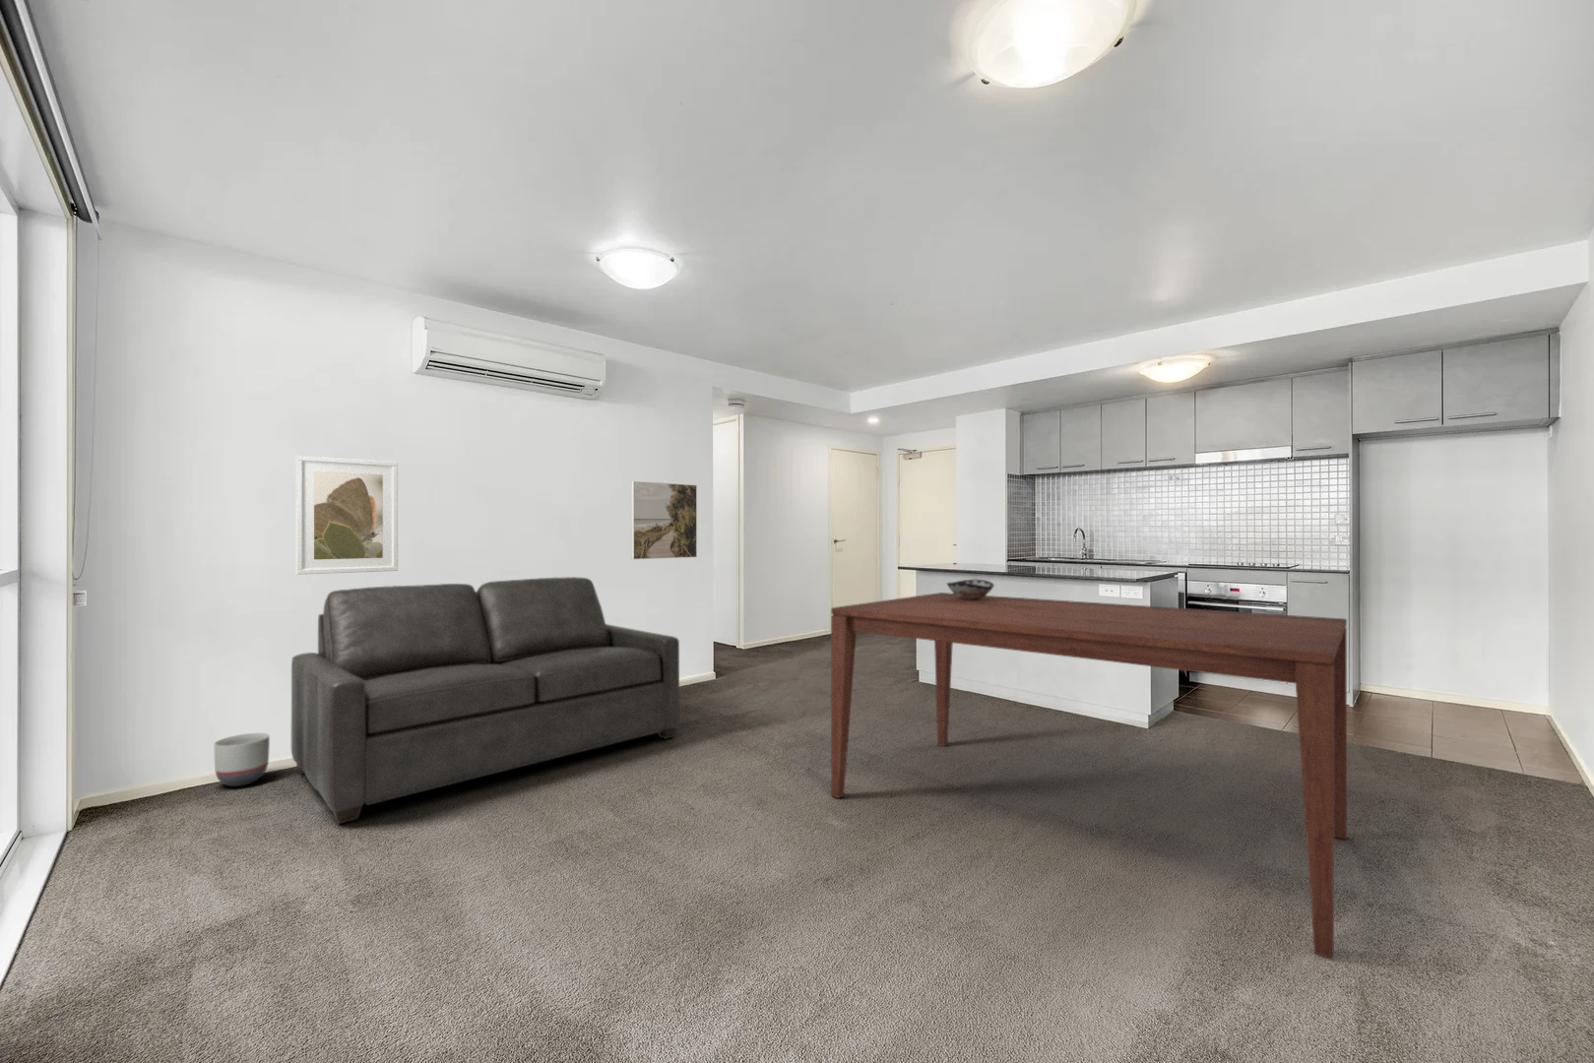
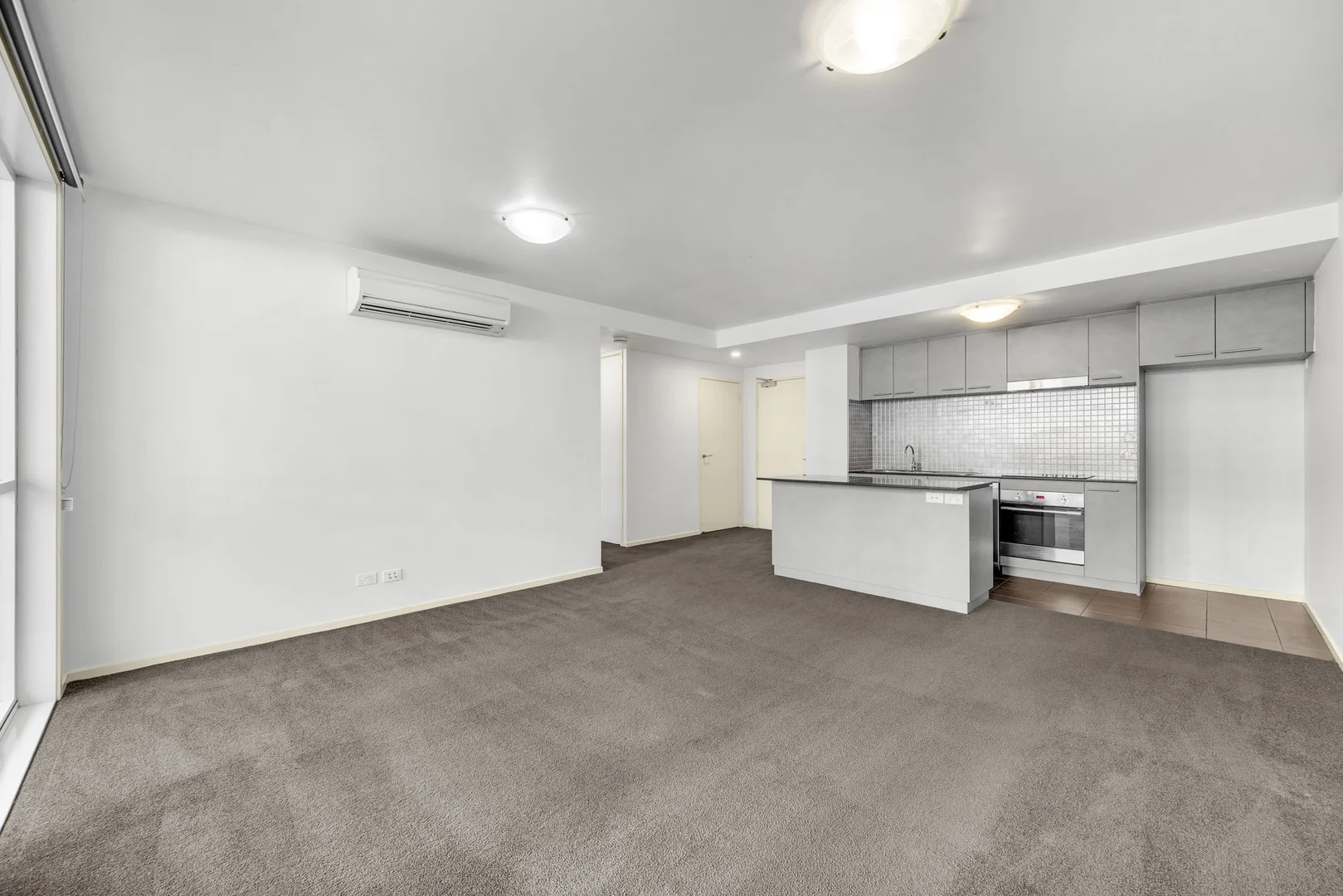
- planter [214,732,271,788]
- decorative bowl [946,579,996,600]
- dining table [830,592,1348,960]
- sofa [291,575,680,825]
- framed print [630,480,698,560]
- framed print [294,454,399,575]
